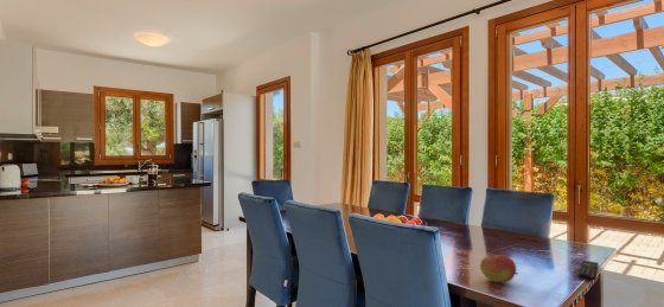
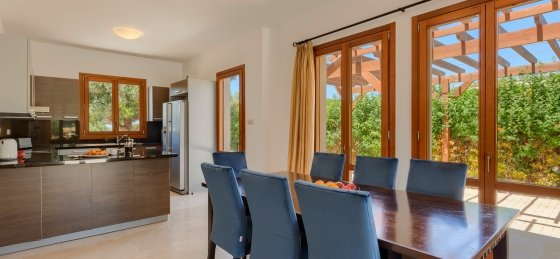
- fruit [479,254,519,283]
- remote control [577,260,600,282]
